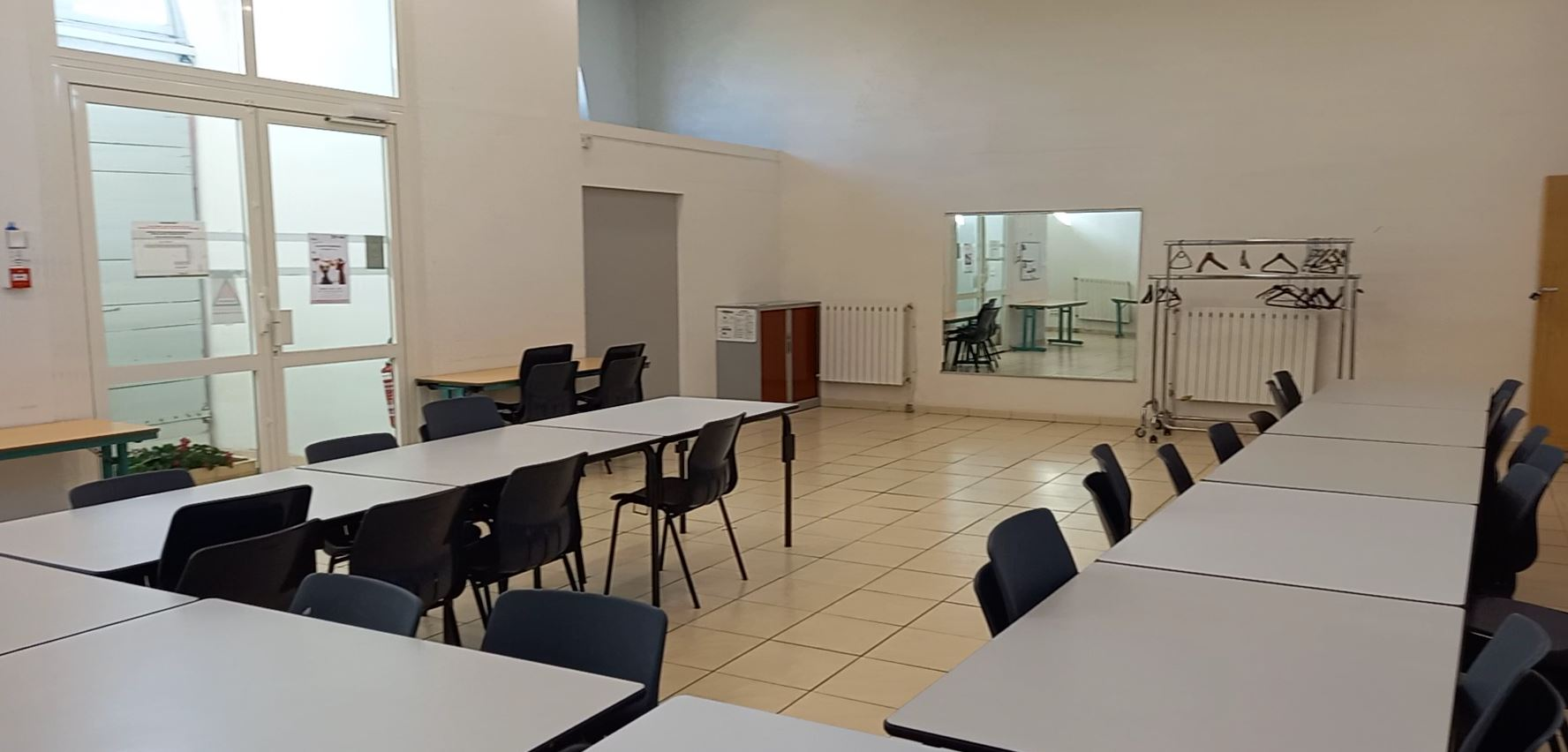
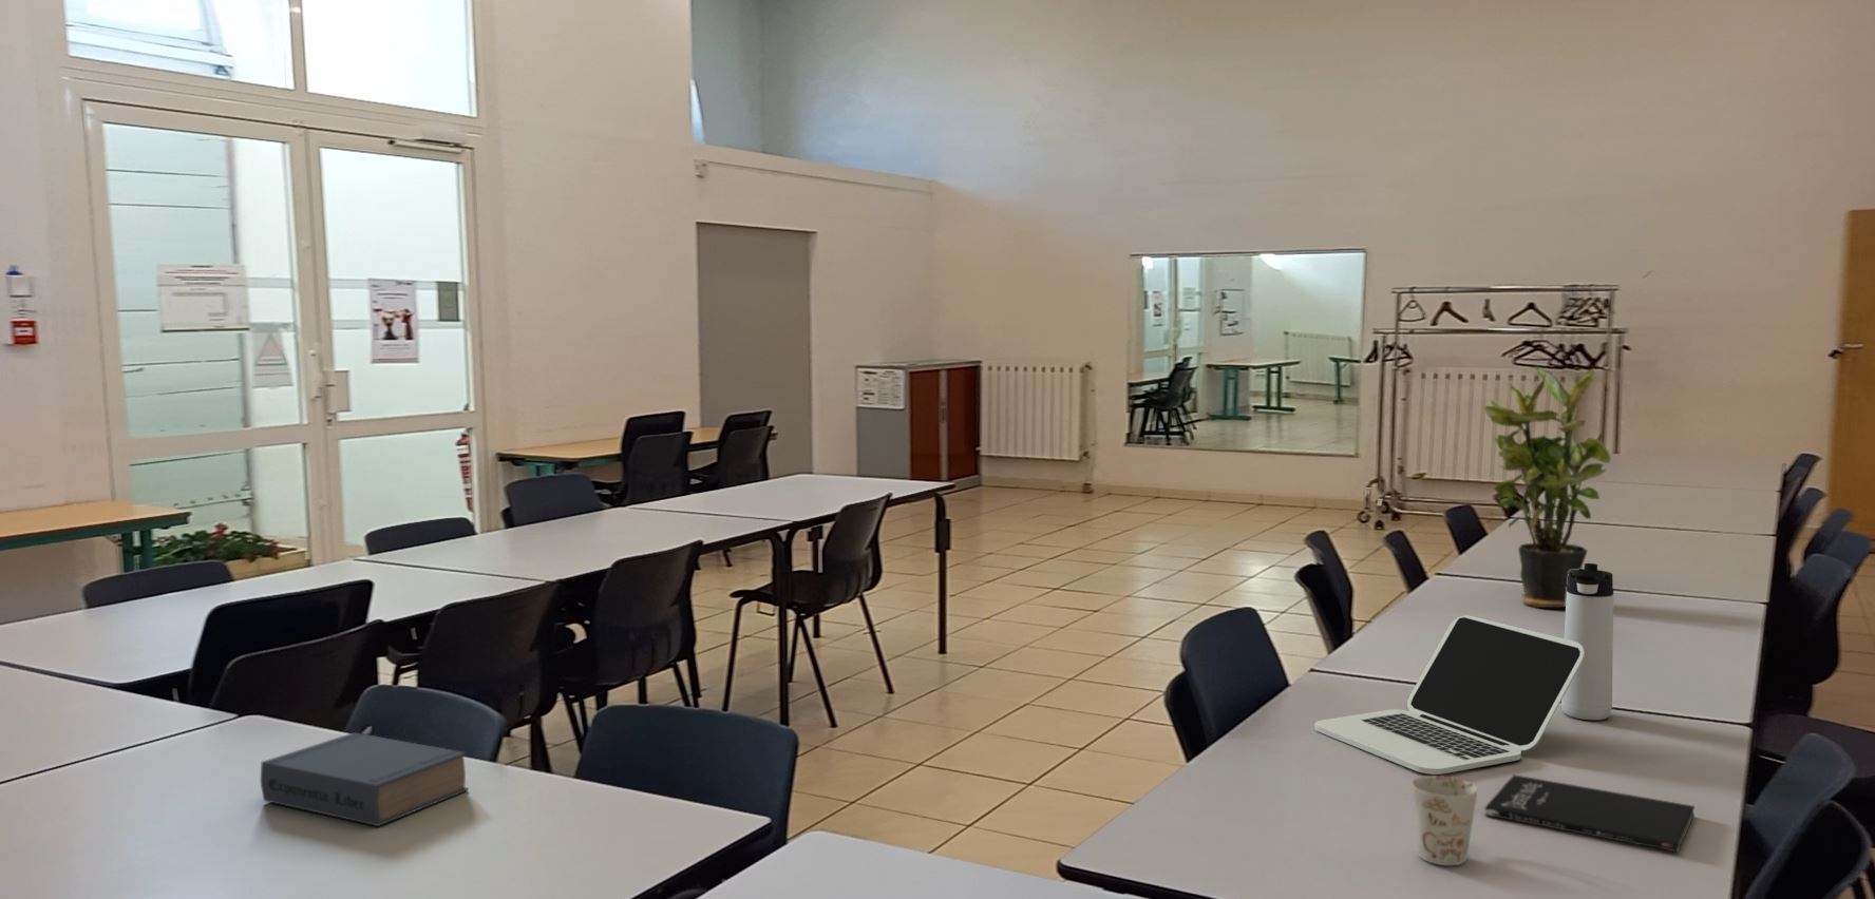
+ thermos bottle [1561,562,1614,721]
+ book [259,732,469,827]
+ laptop [1313,614,1584,776]
+ mug [1411,775,1478,867]
+ notebook [1483,773,1696,854]
+ potted plant [1483,365,1612,610]
